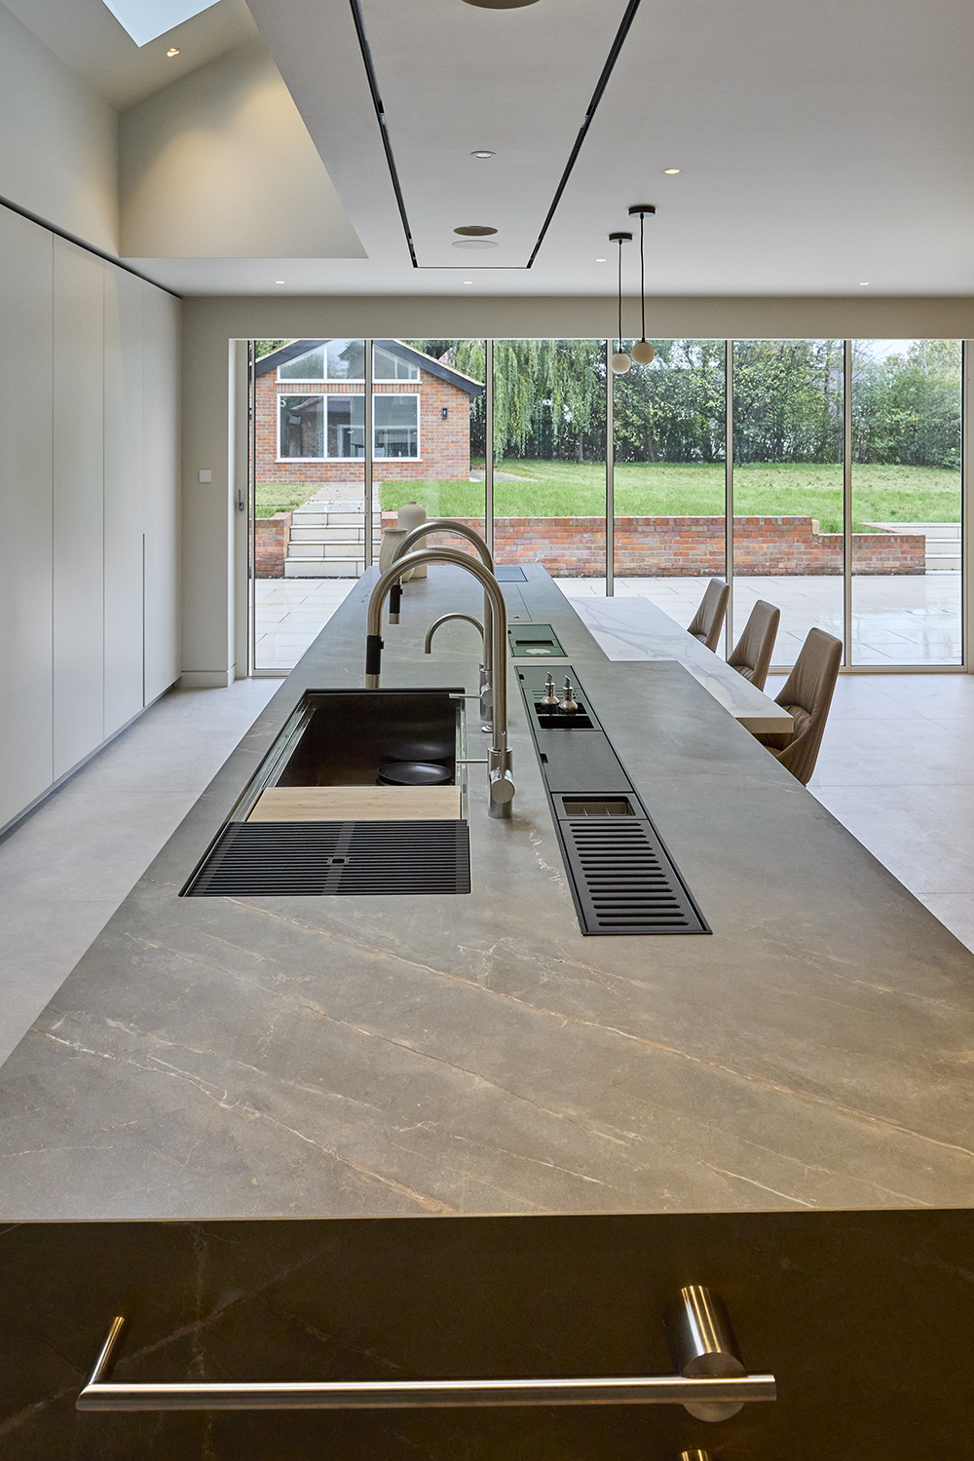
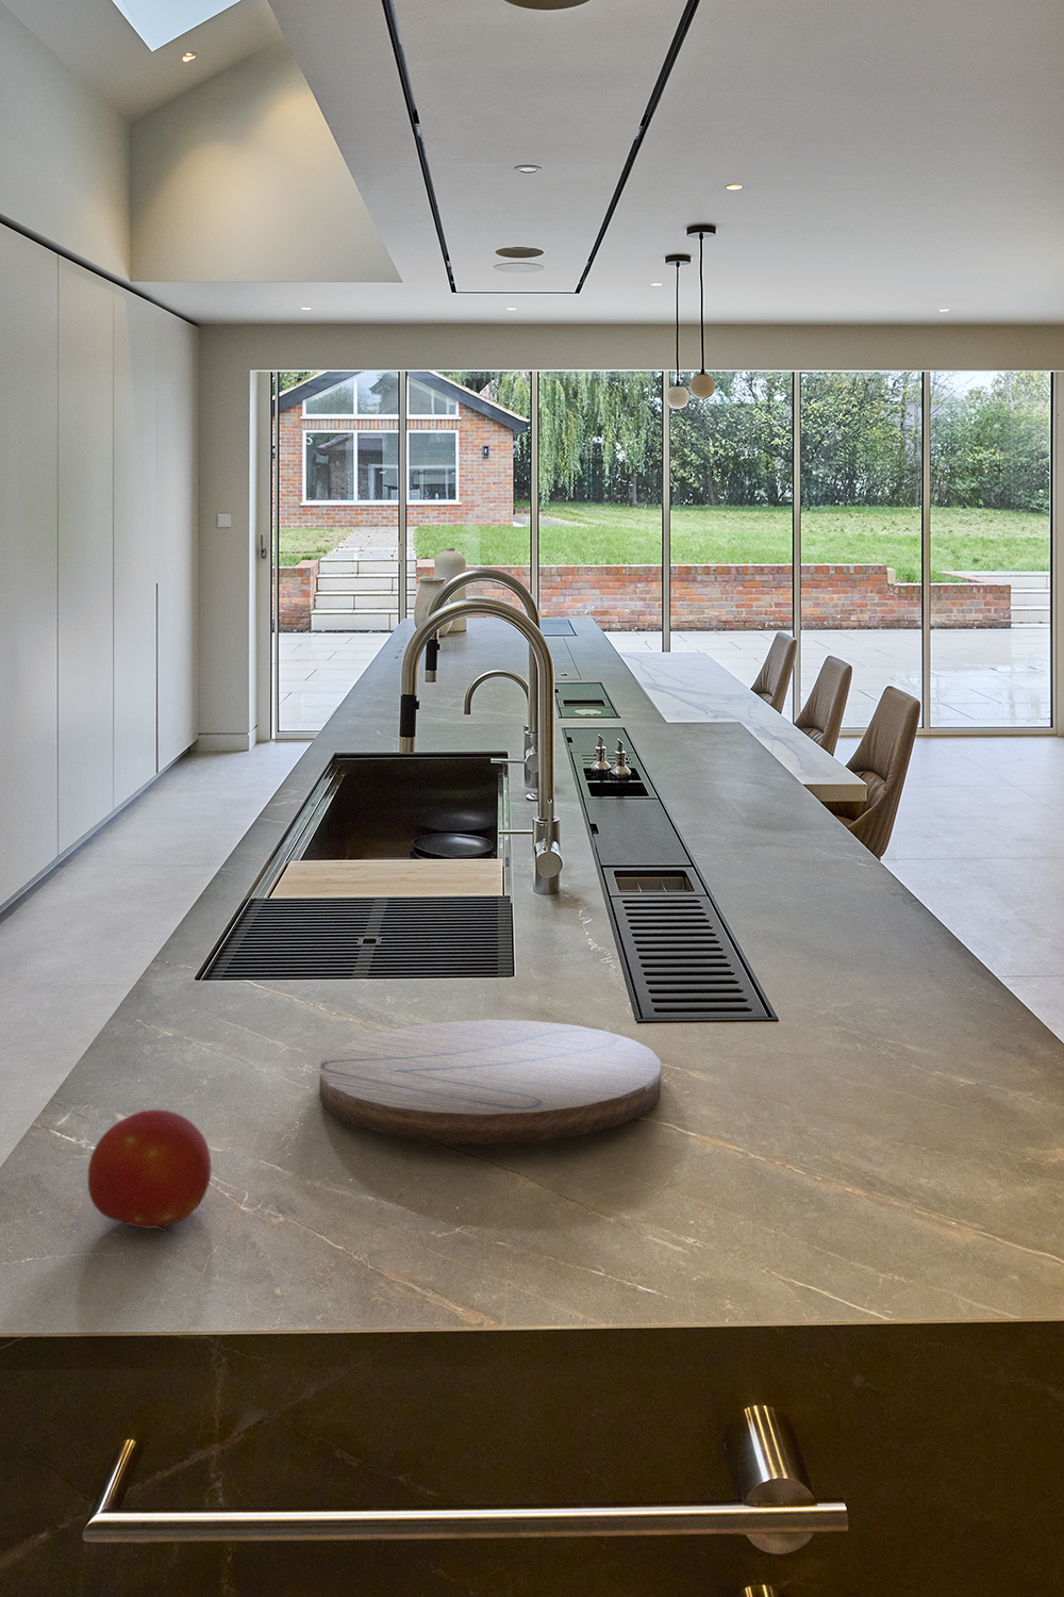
+ fruit [87,1109,213,1232]
+ cutting board [318,1018,661,1144]
